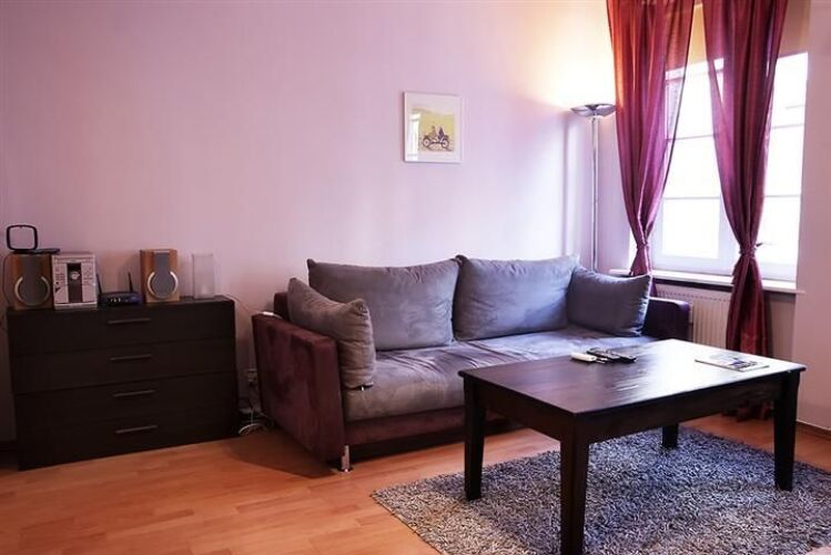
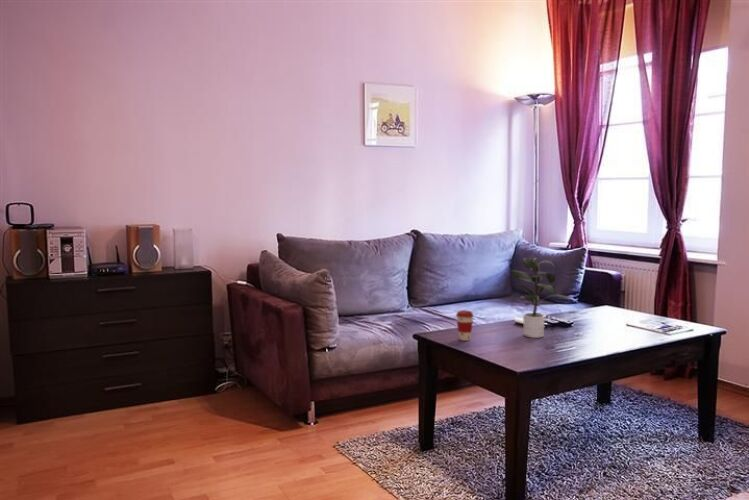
+ coffee cup [455,309,475,342]
+ potted plant [510,257,570,339]
